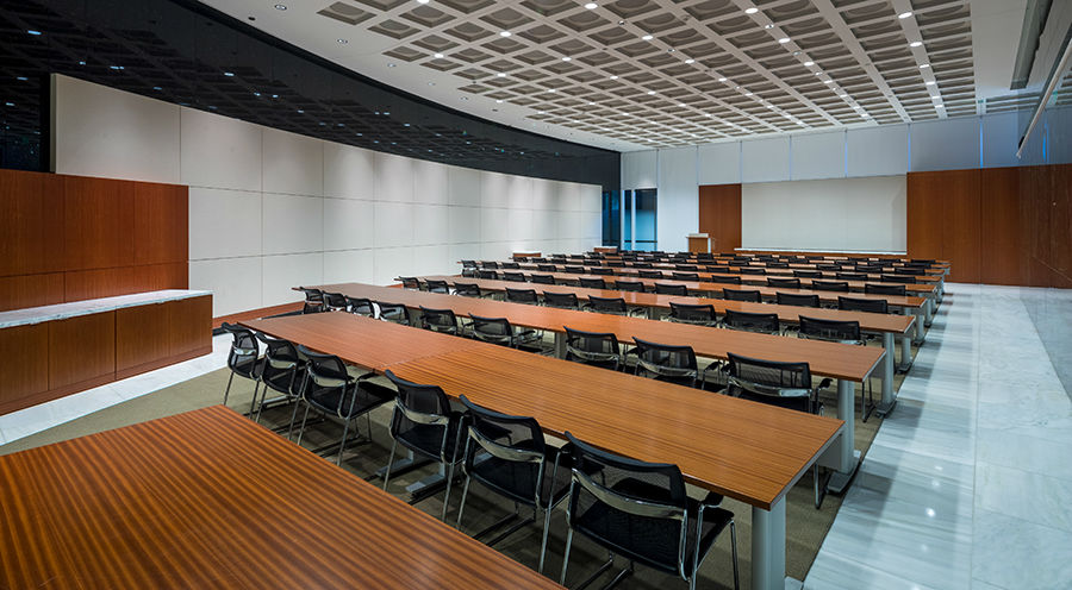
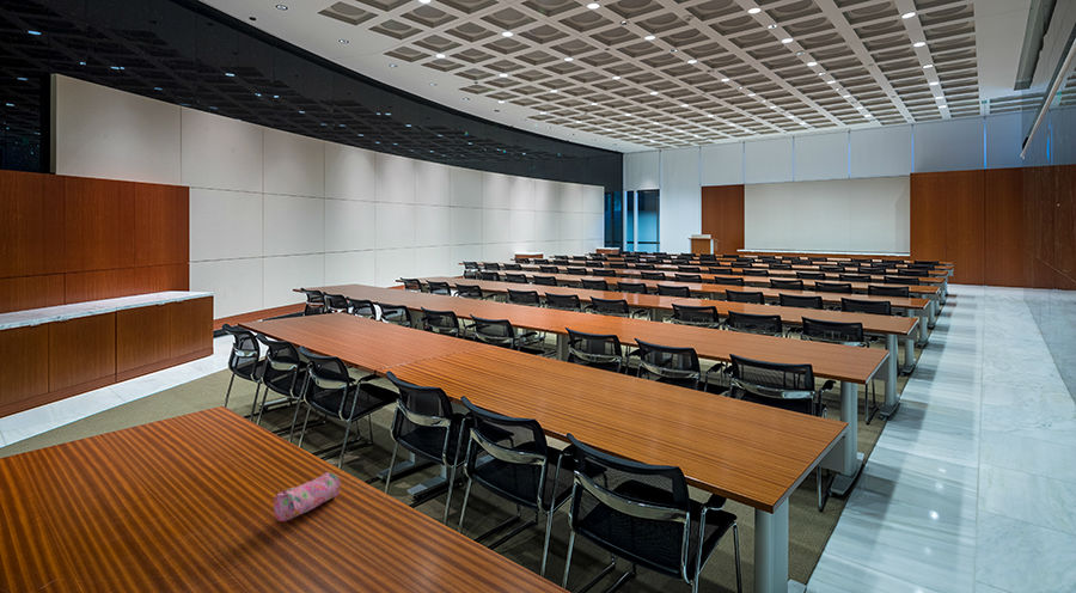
+ pencil case [273,471,342,522]
